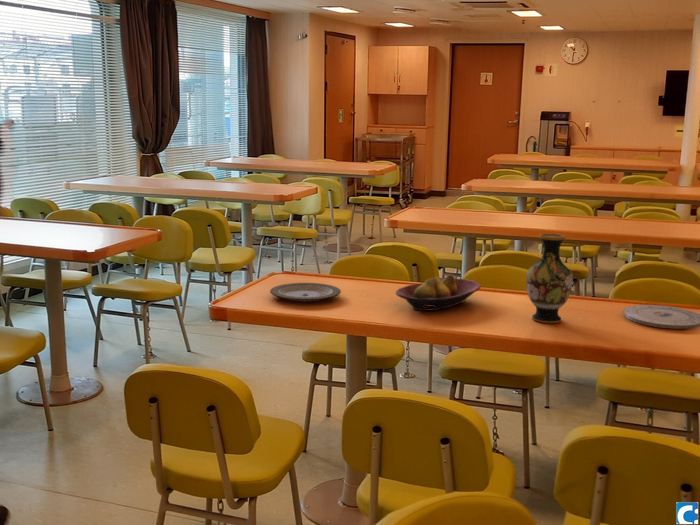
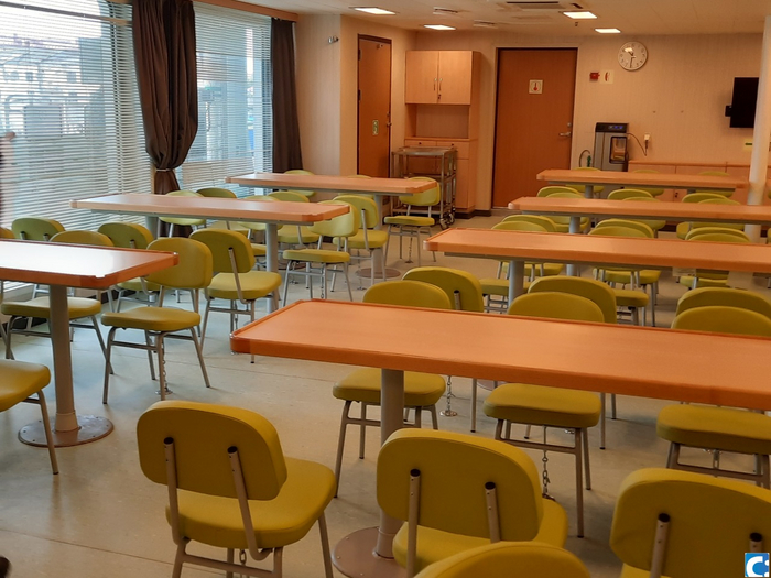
- fruit bowl [395,273,482,312]
- plate [622,304,700,330]
- vase [525,233,574,324]
- plate [269,282,342,303]
